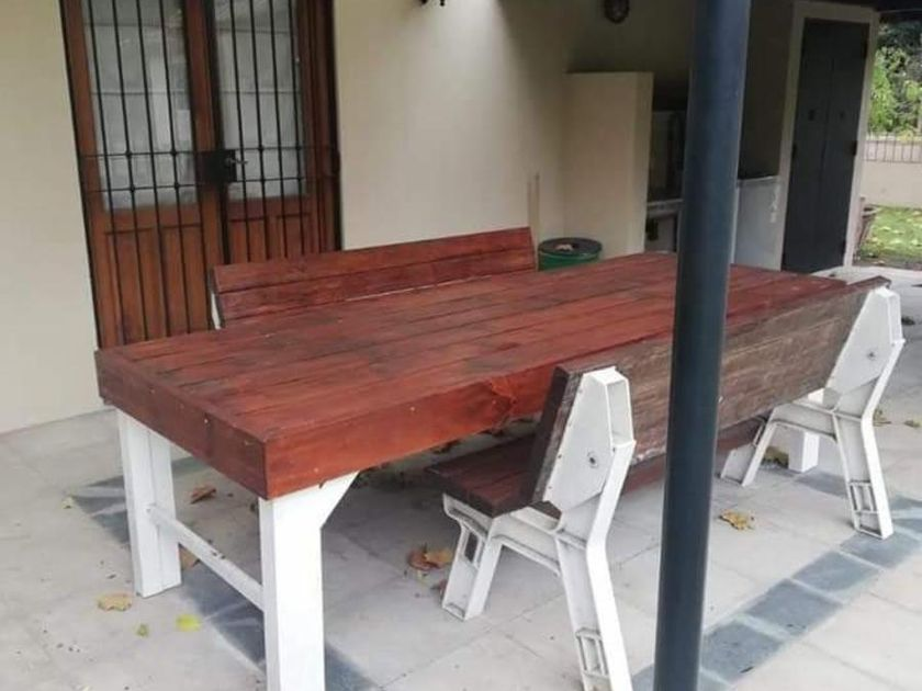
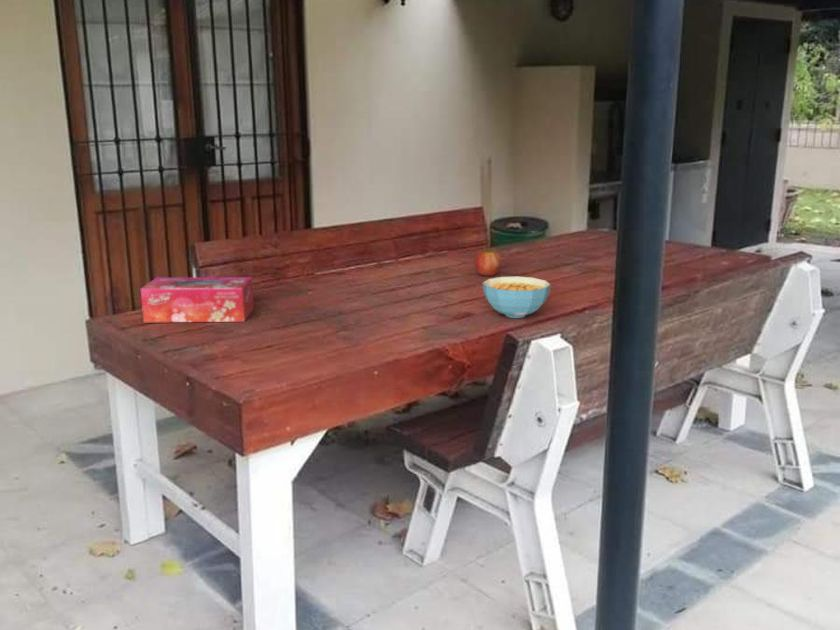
+ cereal bowl [481,276,552,319]
+ tissue box [140,276,255,323]
+ fruit [474,247,502,277]
